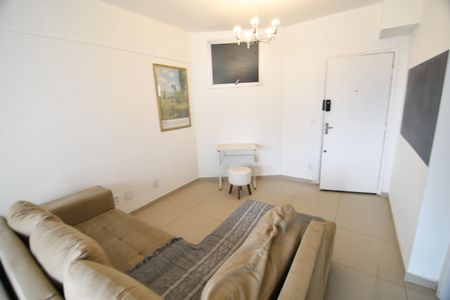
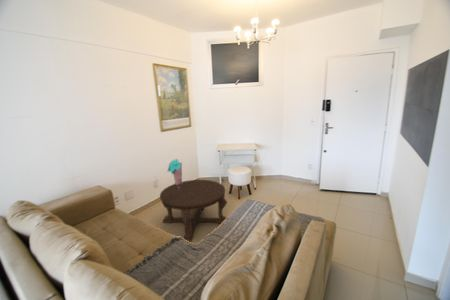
+ bouquet [166,158,183,195]
+ coffee table [159,179,228,243]
